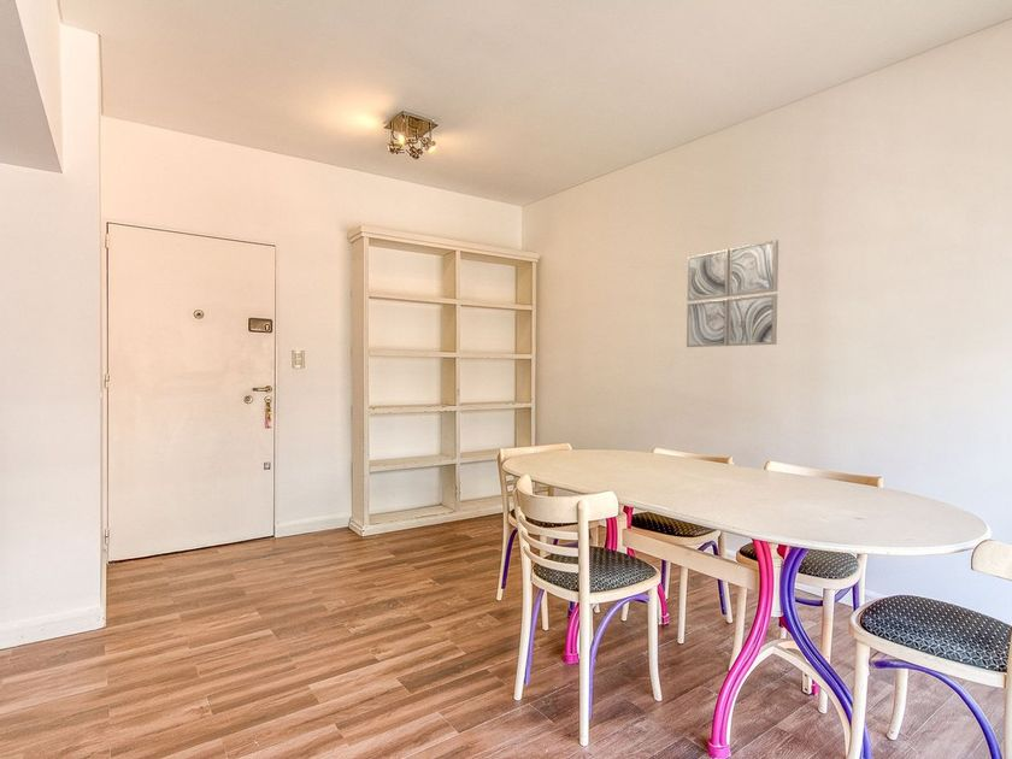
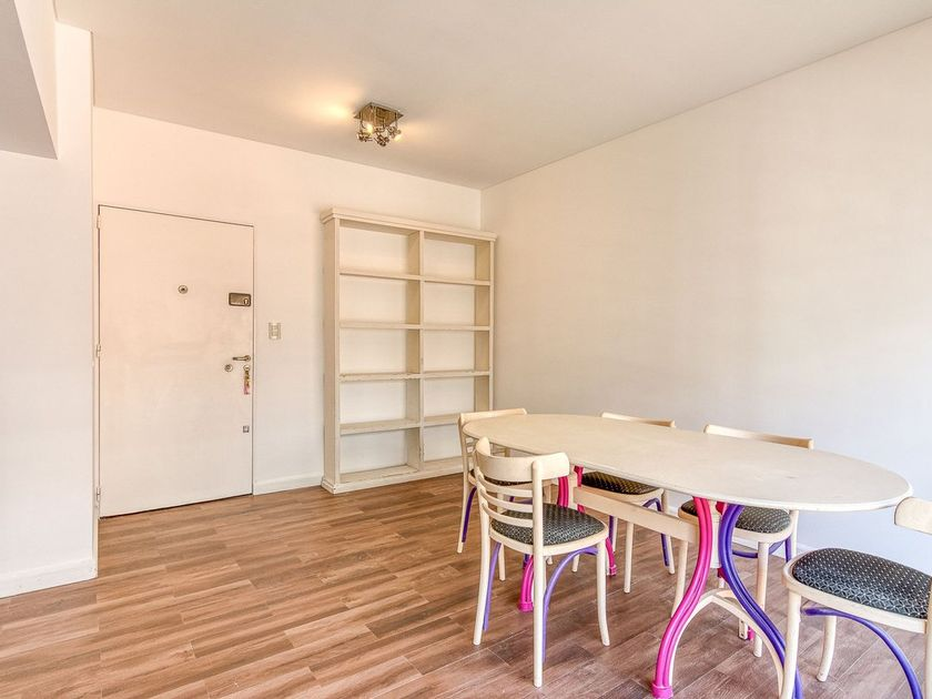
- wall art [686,239,779,348]
